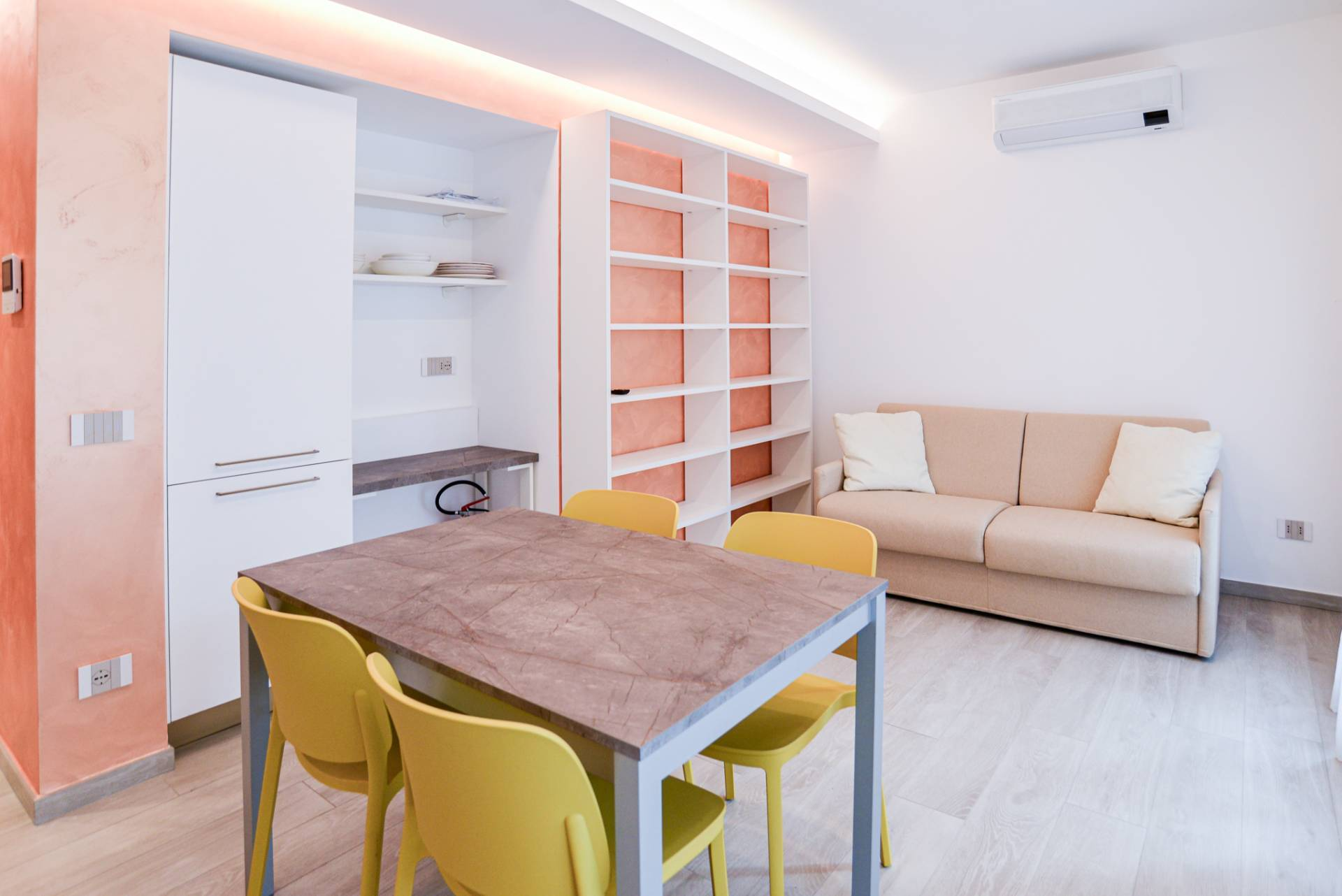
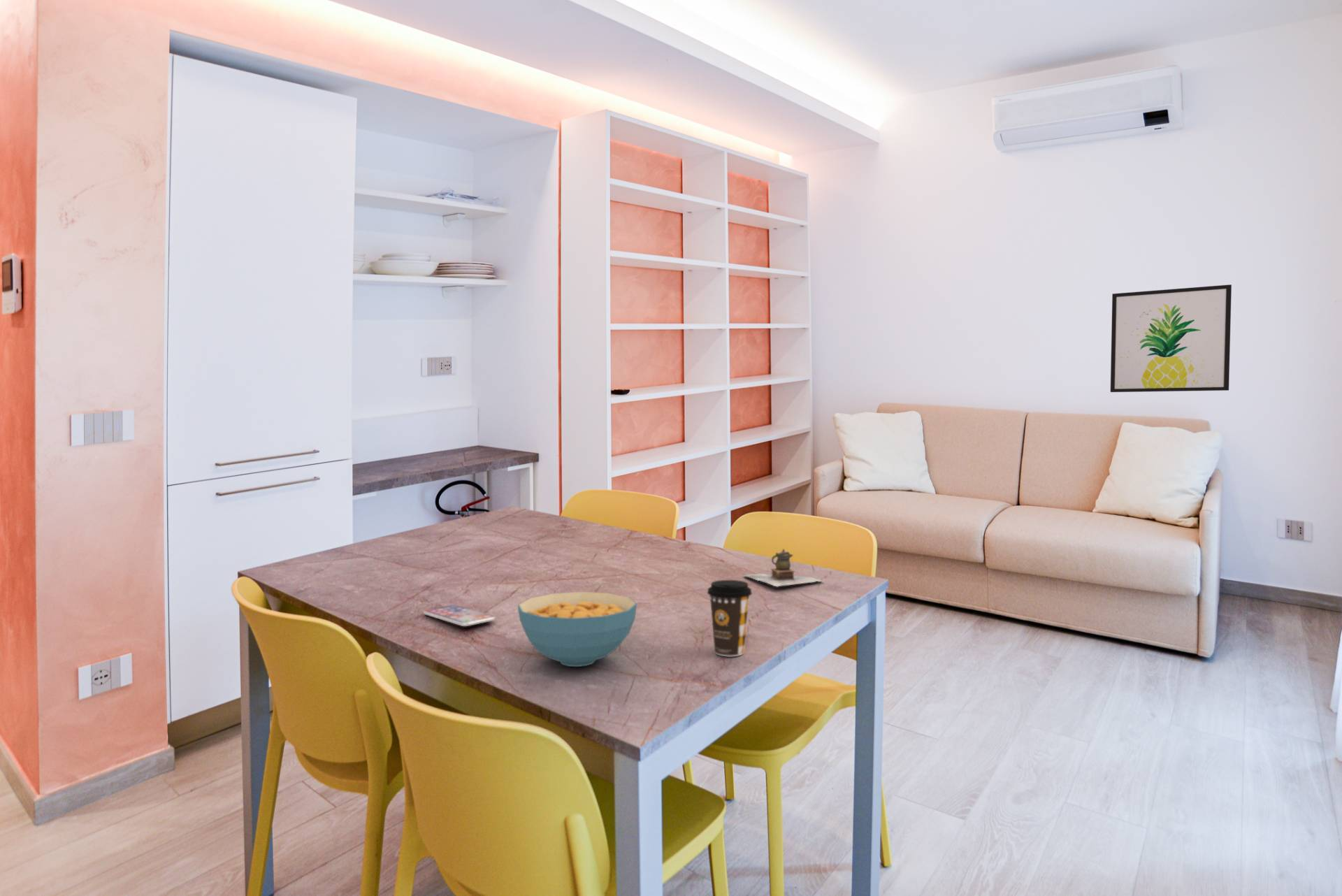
+ teapot [743,548,824,587]
+ cereal bowl [517,591,637,667]
+ wall art [1110,284,1232,393]
+ smartphone [423,605,496,627]
+ coffee cup [707,579,753,657]
